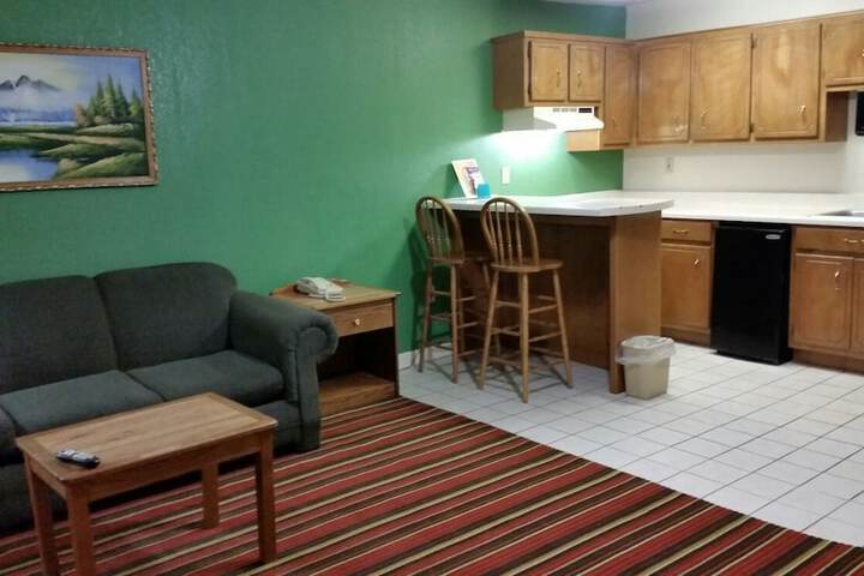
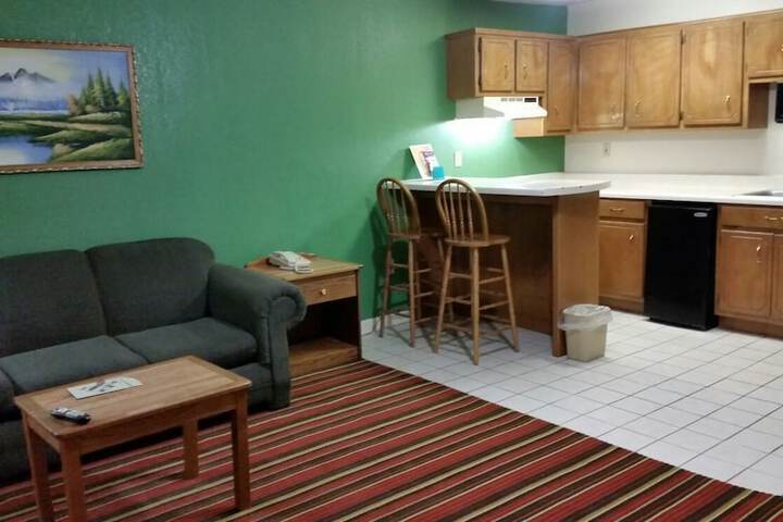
+ architectural model [65,376,145,400]
